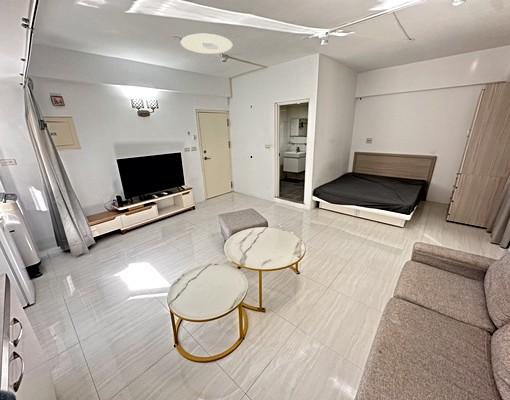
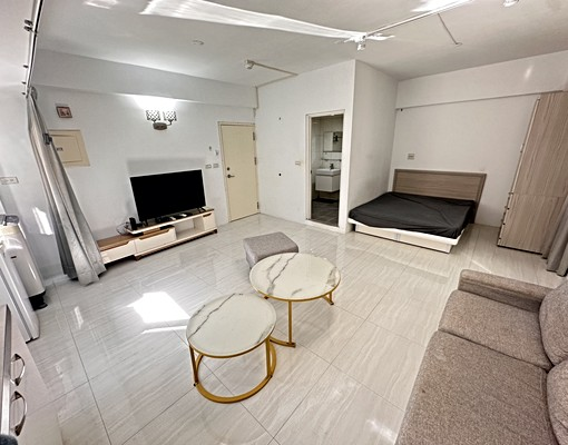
- ceiling light [180,33,233,55]
